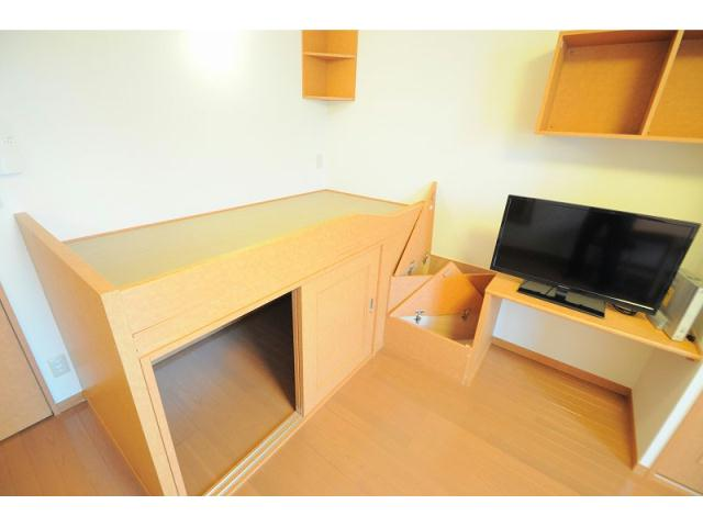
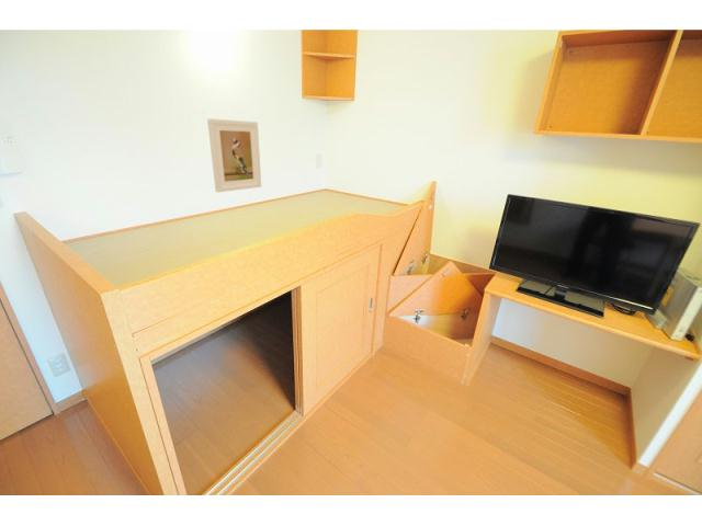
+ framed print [206,117,262,193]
